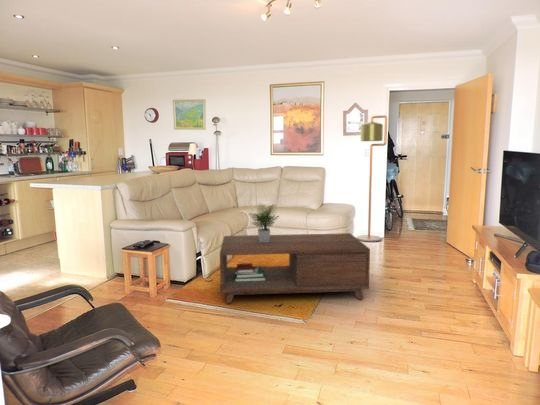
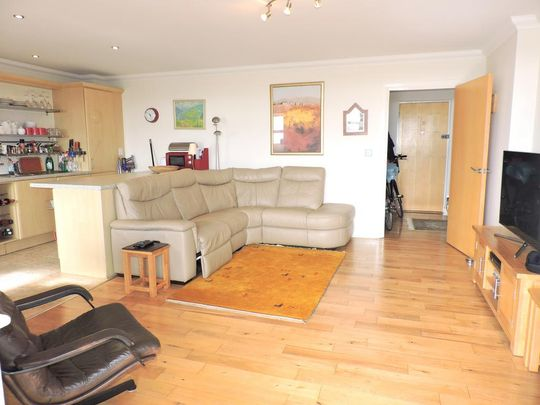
- floor lamp [356,114,388,243]
- coffee table [219,203,371,305]
